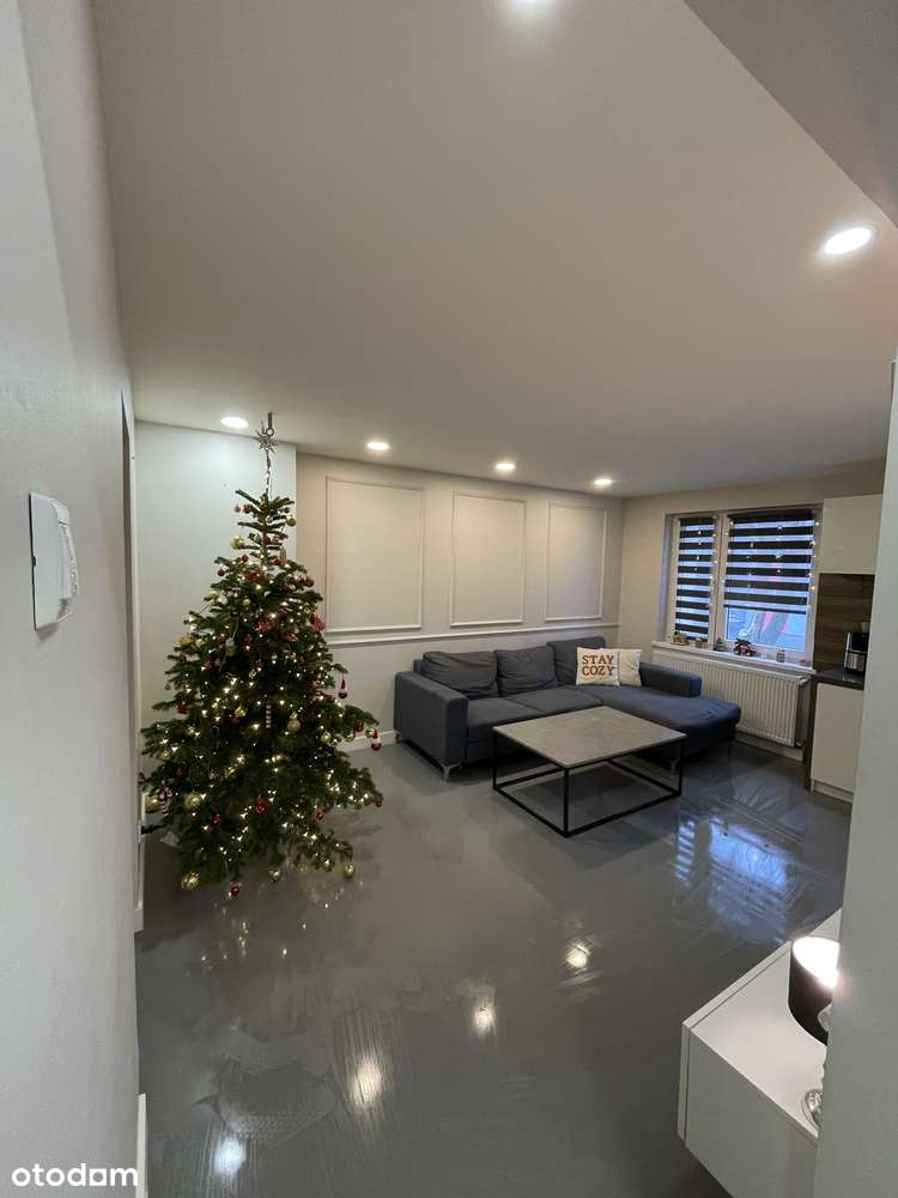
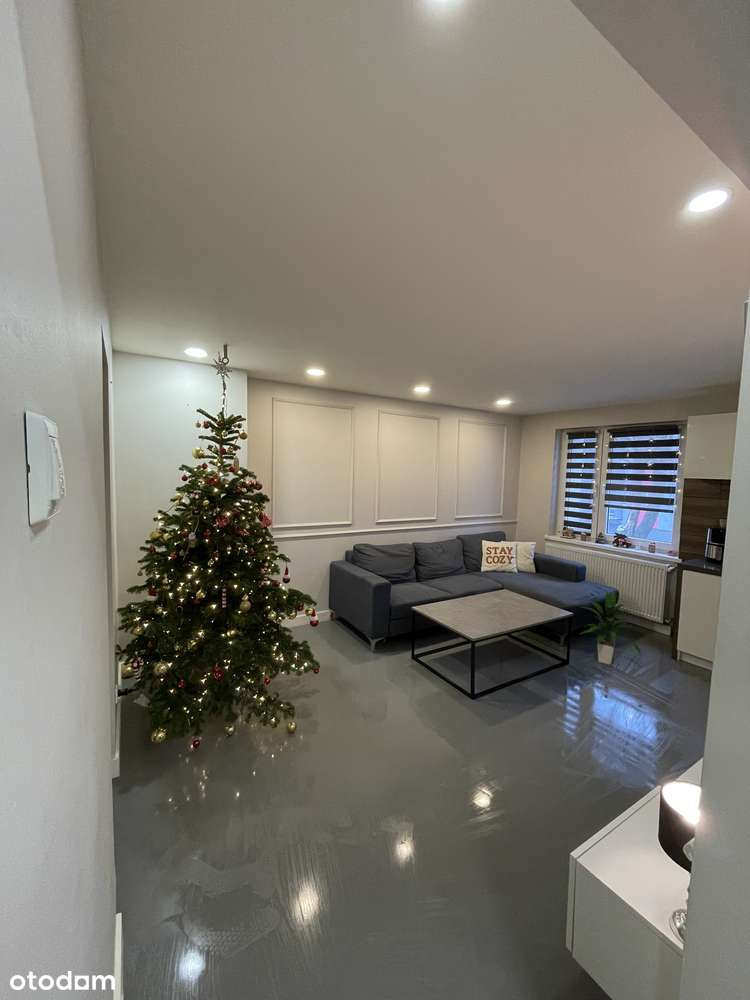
+ indoor plant [579,589,643,666]
